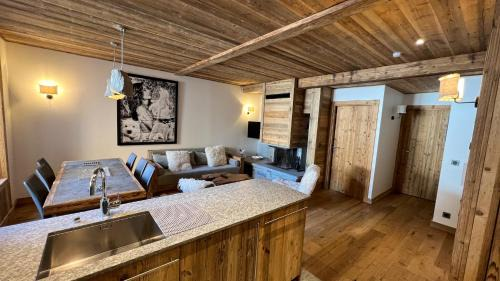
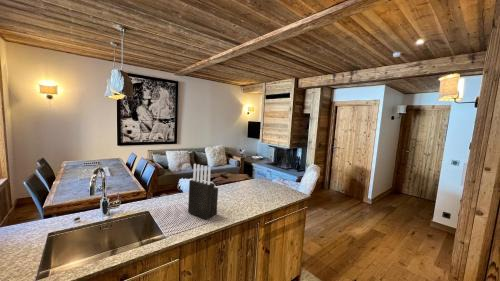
+ knife block [187,163,219,221]
